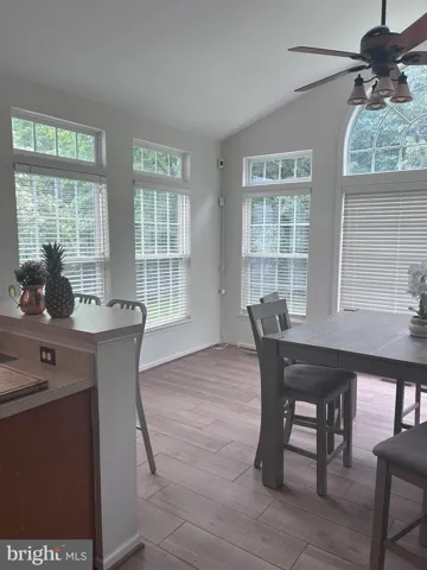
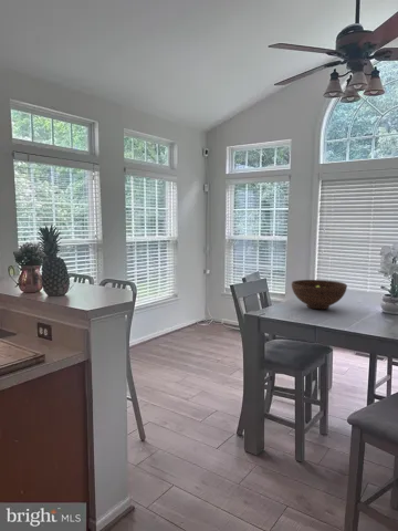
+ fruit bowl [291,279,348,310]
